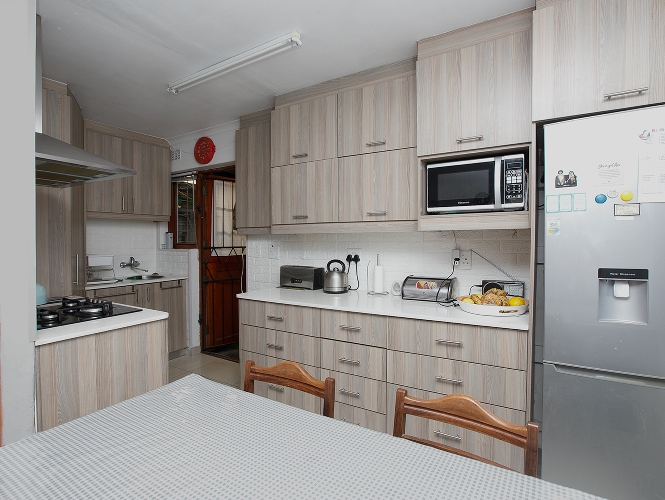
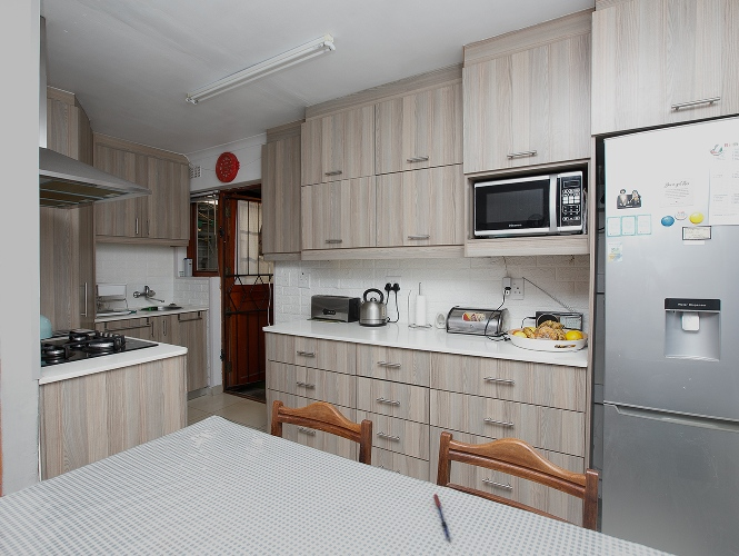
+ pen [432,493,452,542]
